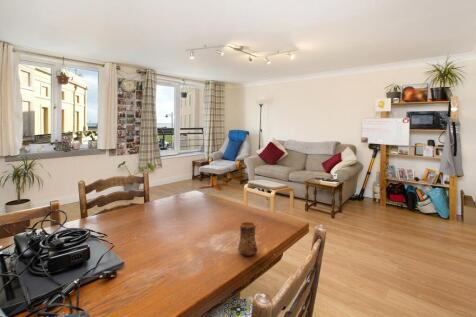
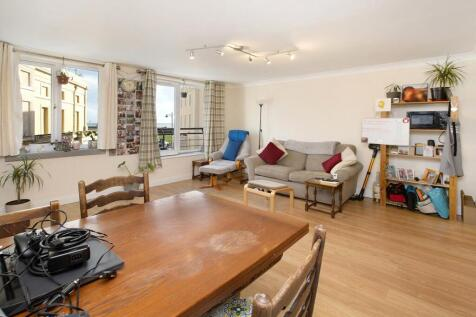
- cup [237,221,258,257]
